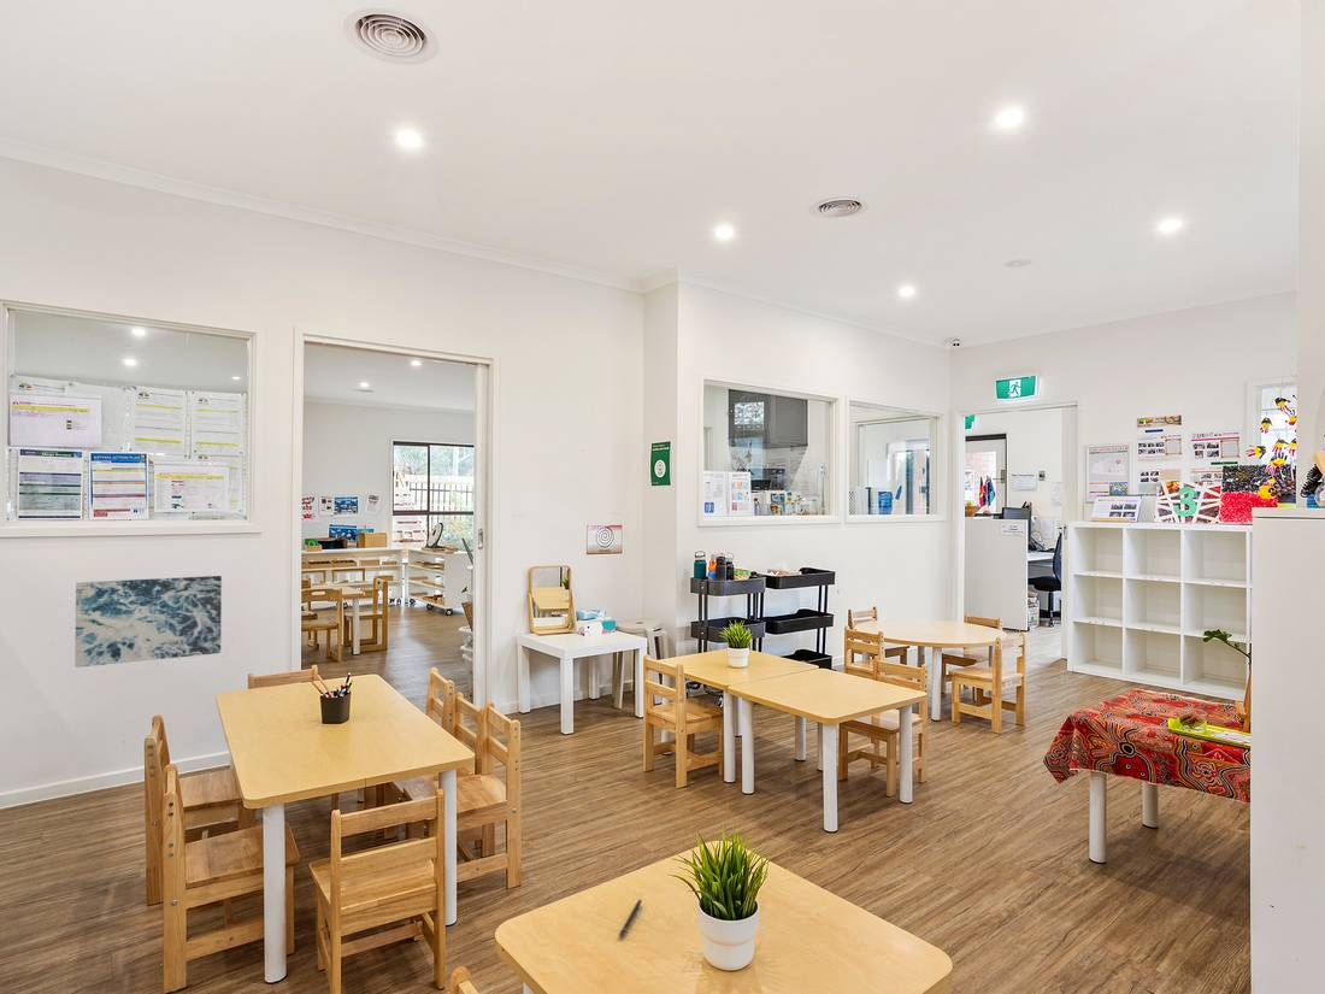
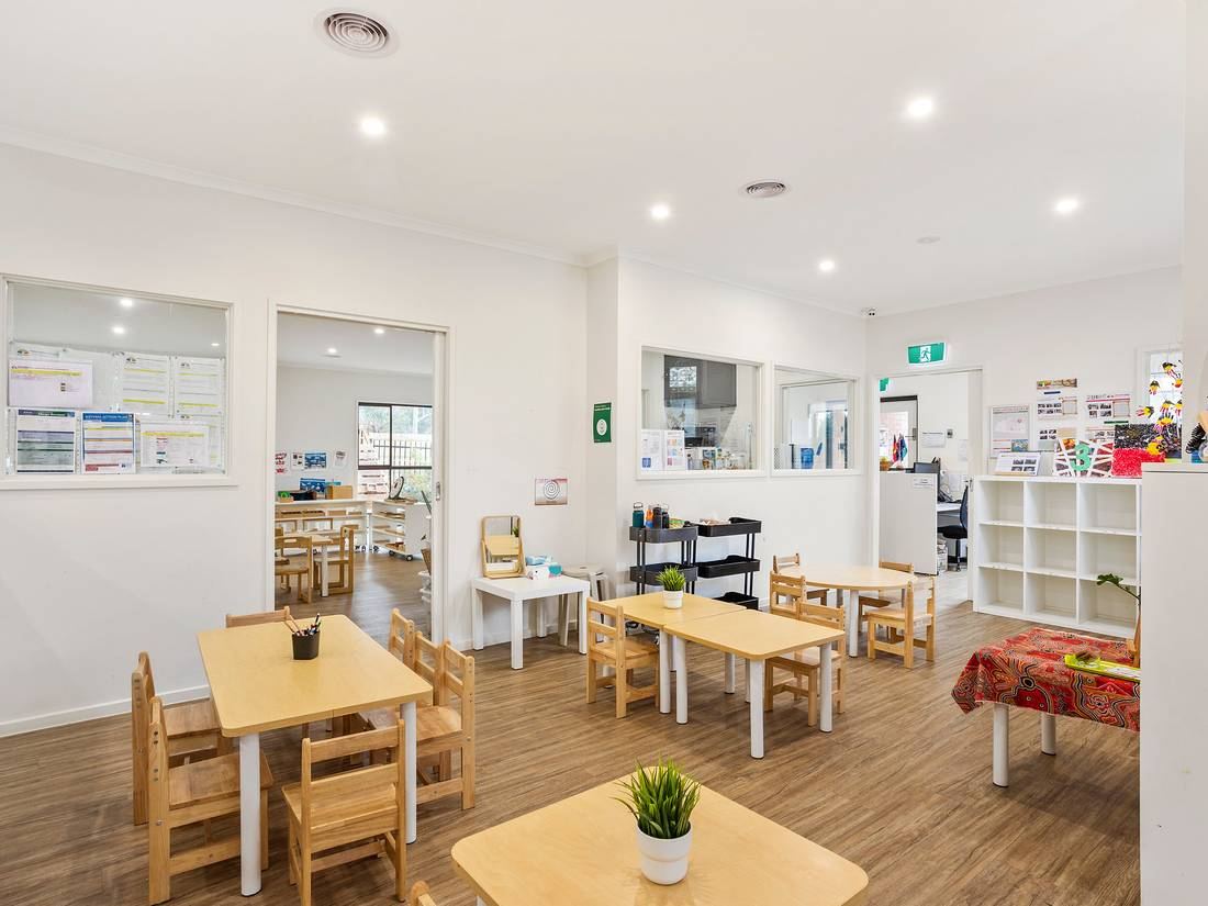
- wall art [73,575,223,669]
- pen [618,898,643,939]
